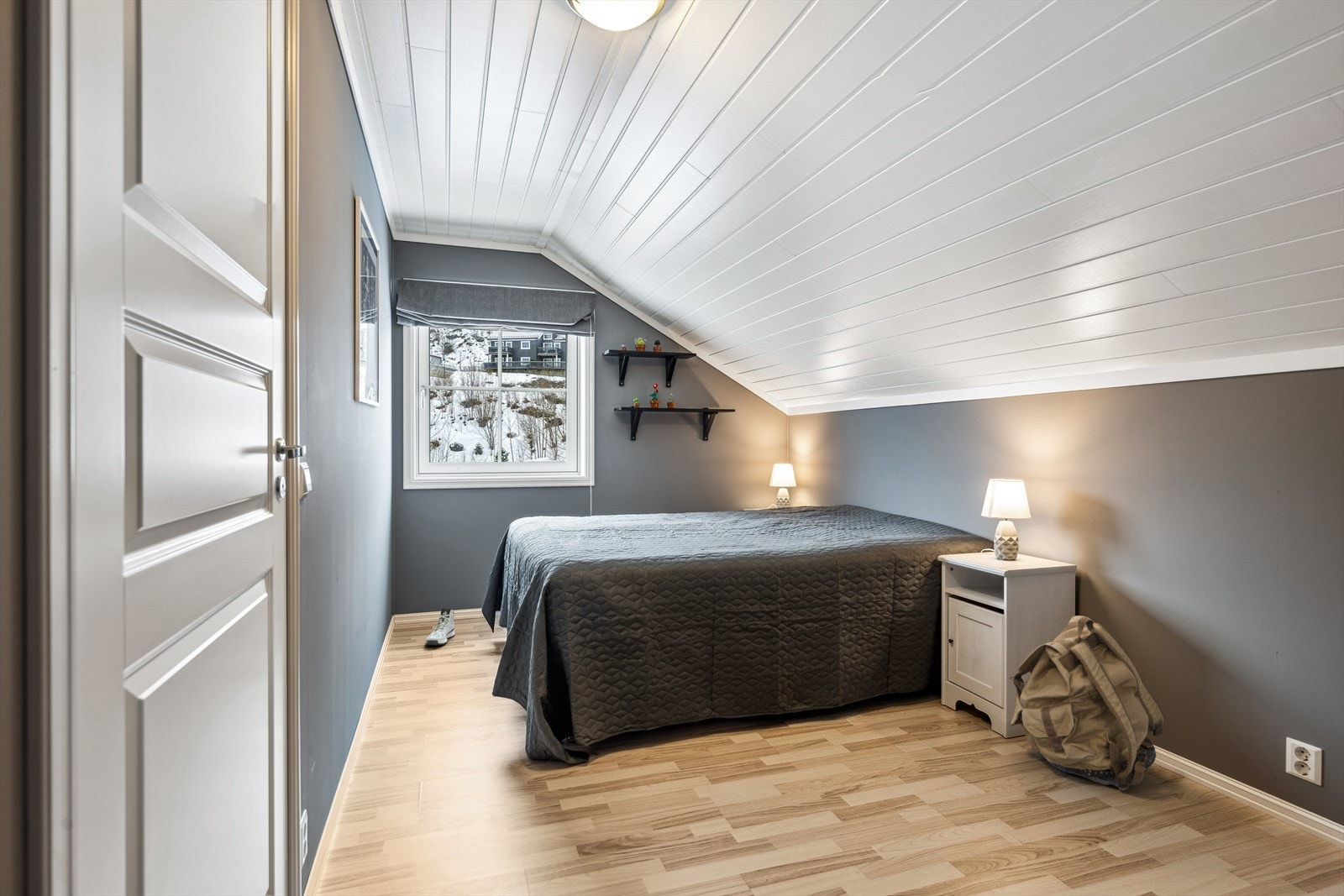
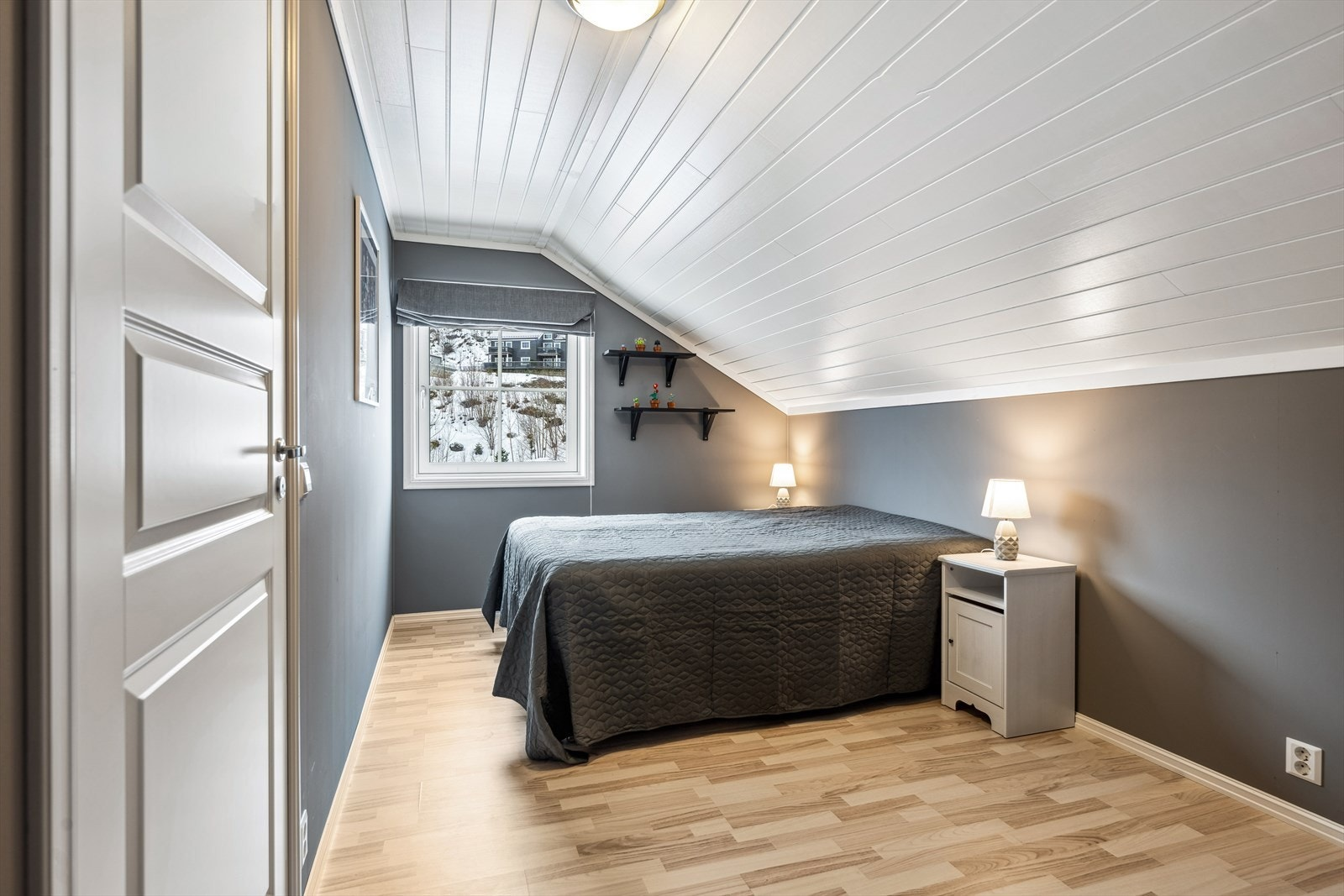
- backpack [1009,615,1165,792]
- sneaker [424,607,456,646]
